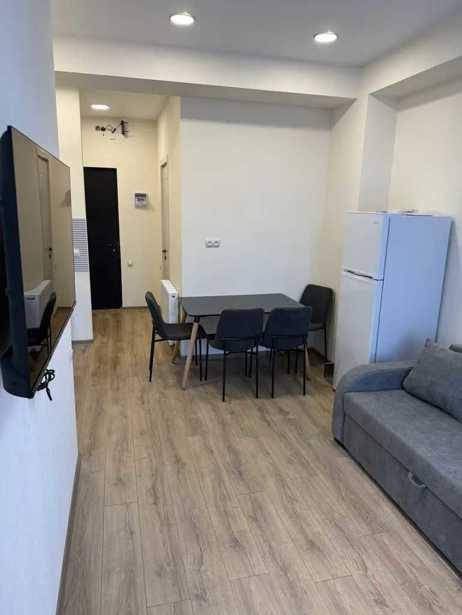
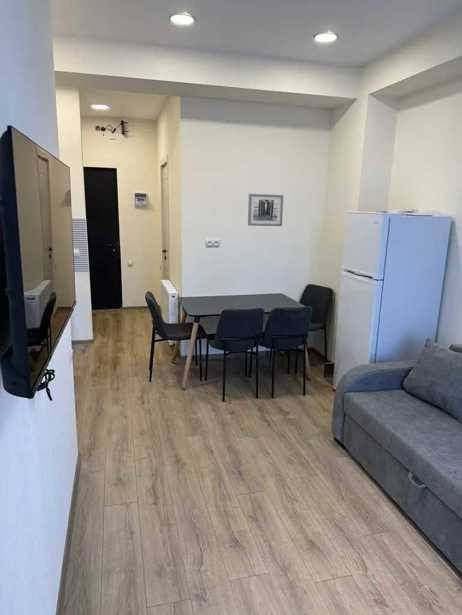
+ wall art [247,193,284,227]
